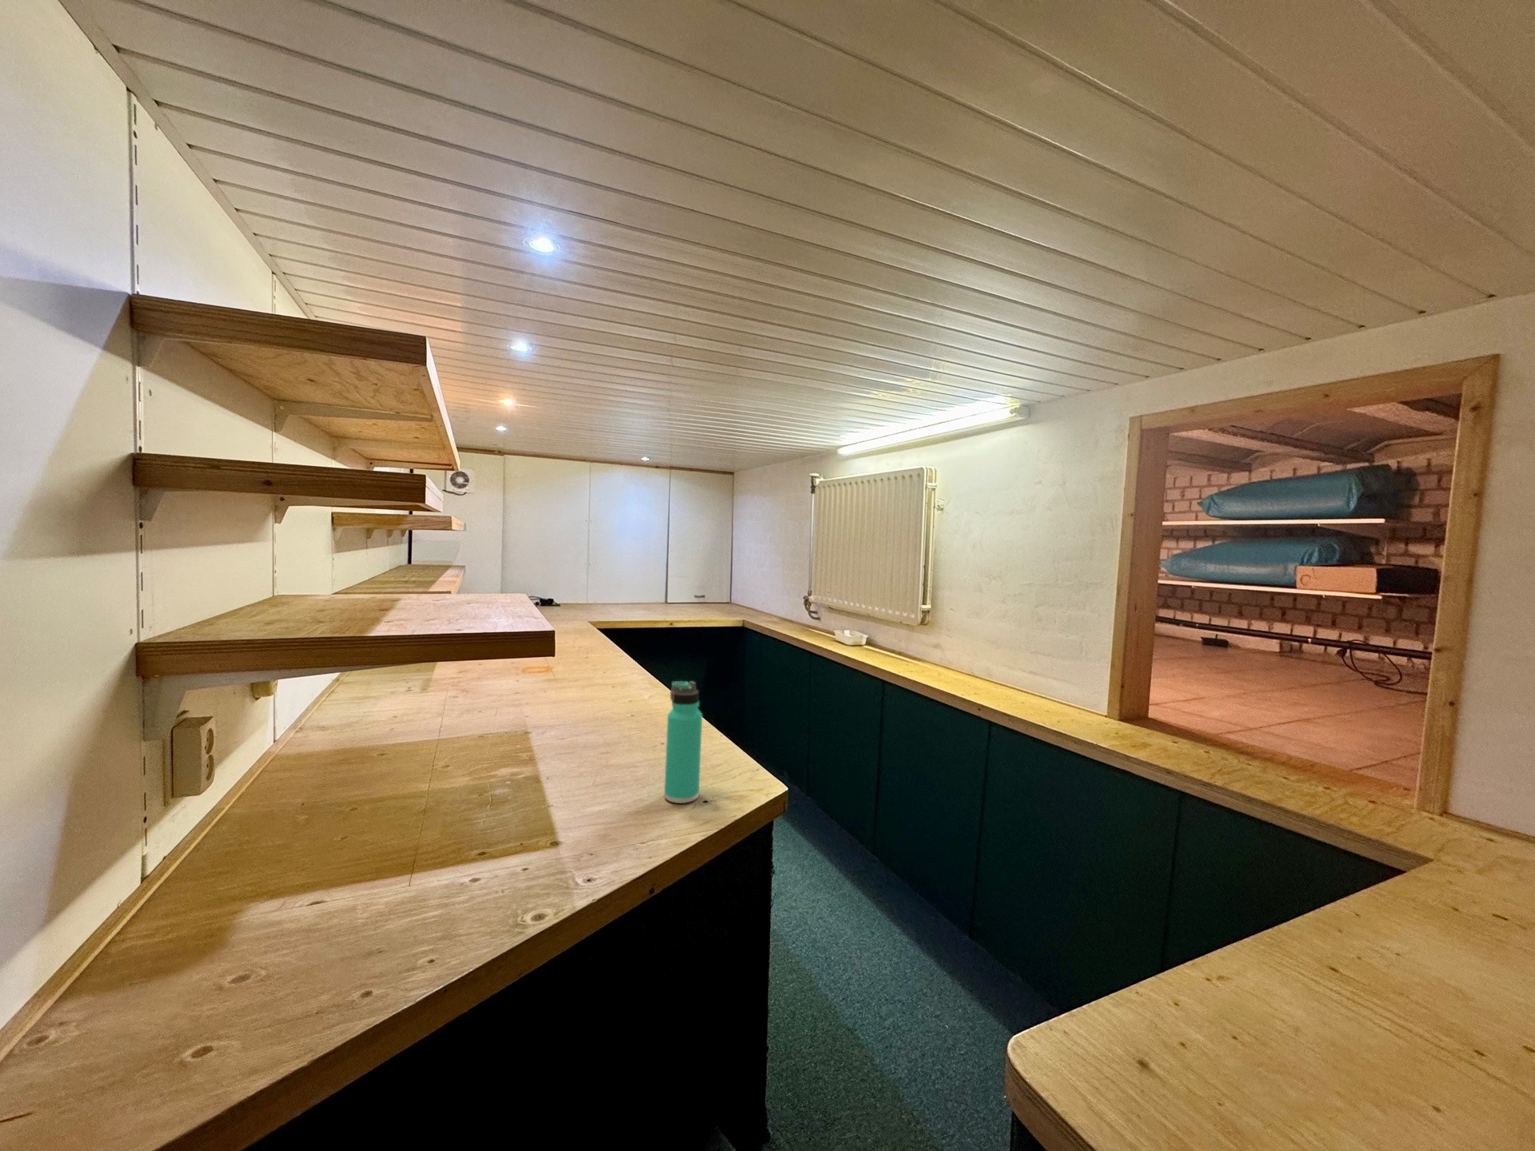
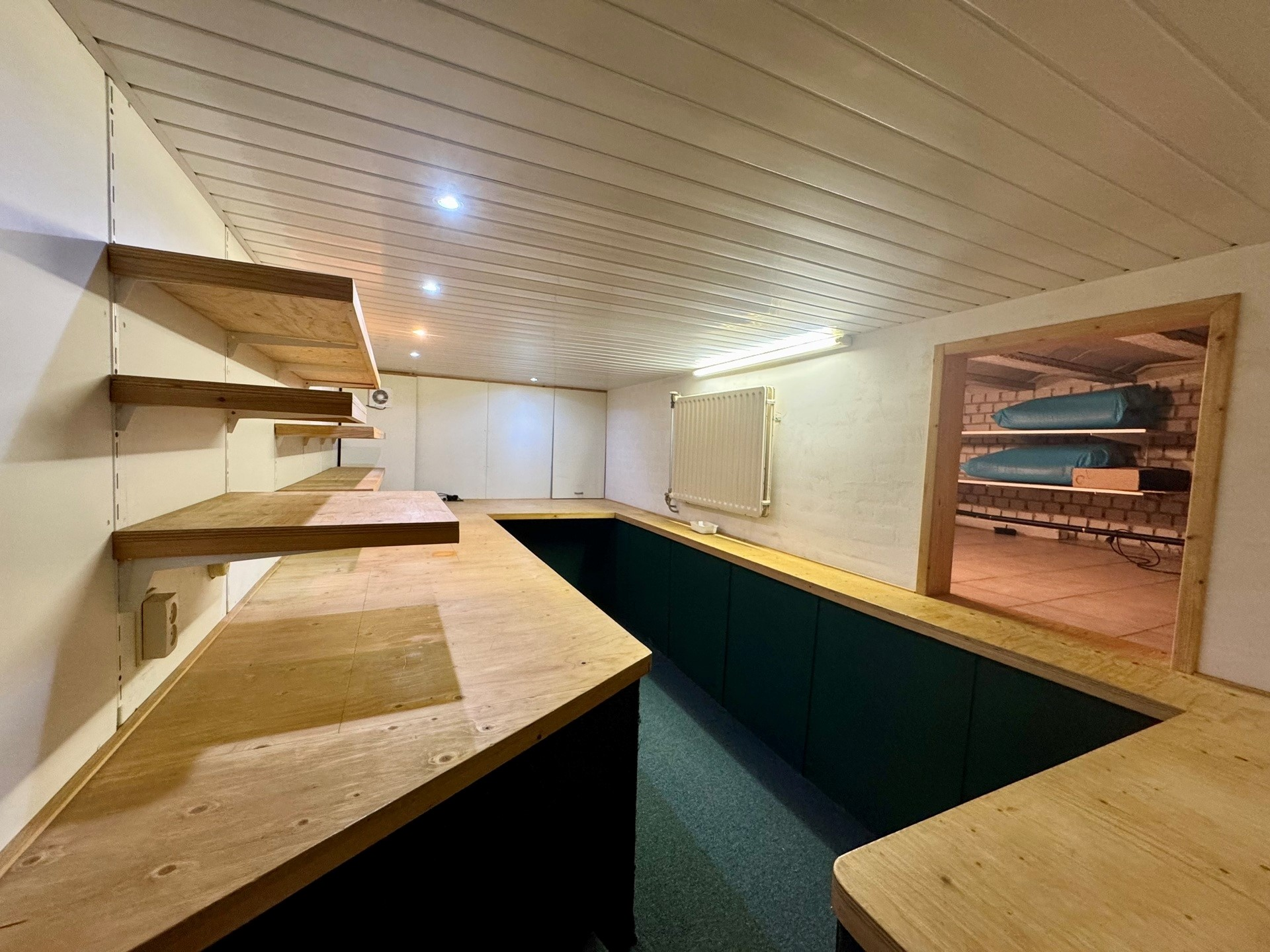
- thermos bottle [664,681,703,804]
